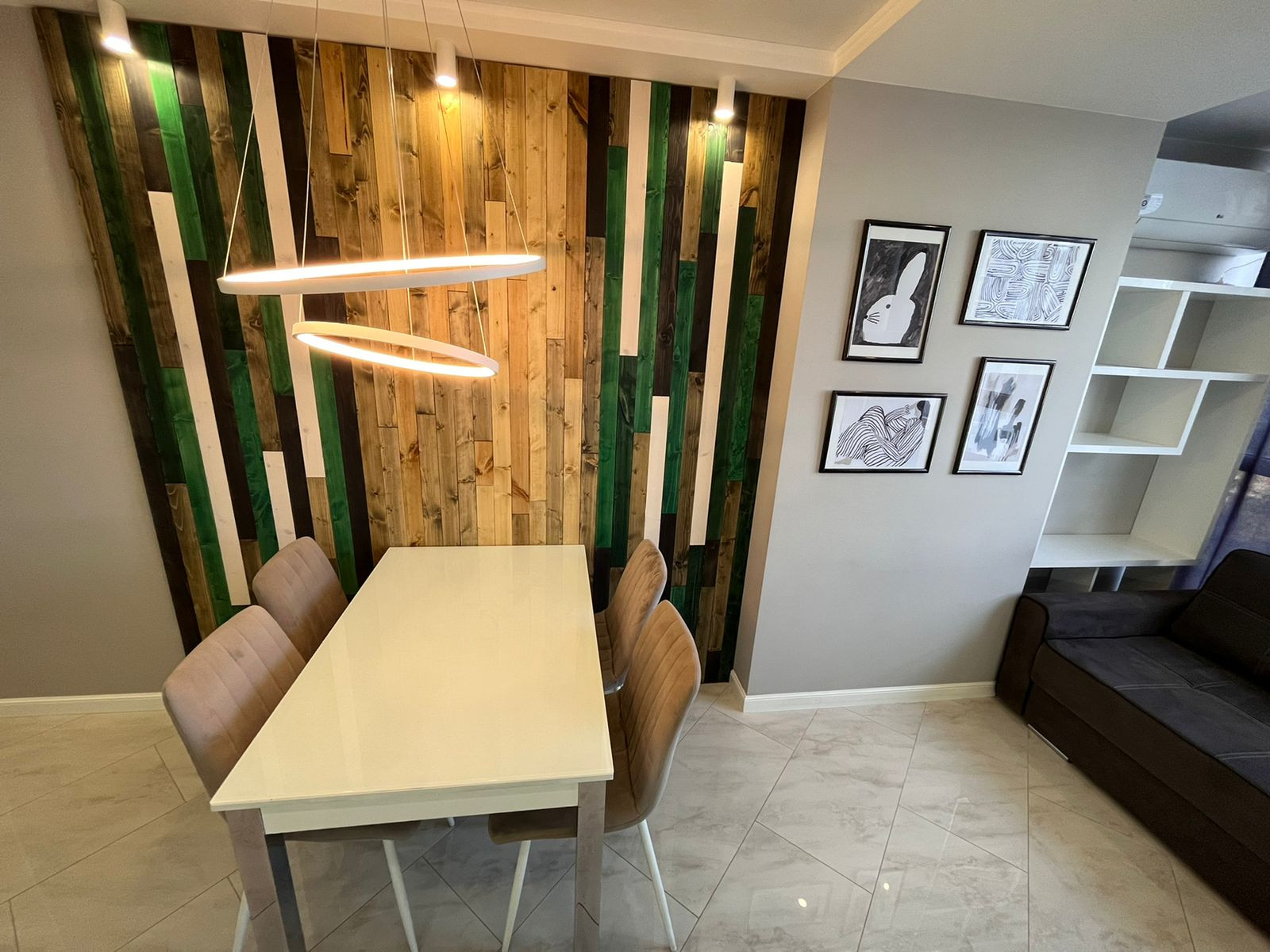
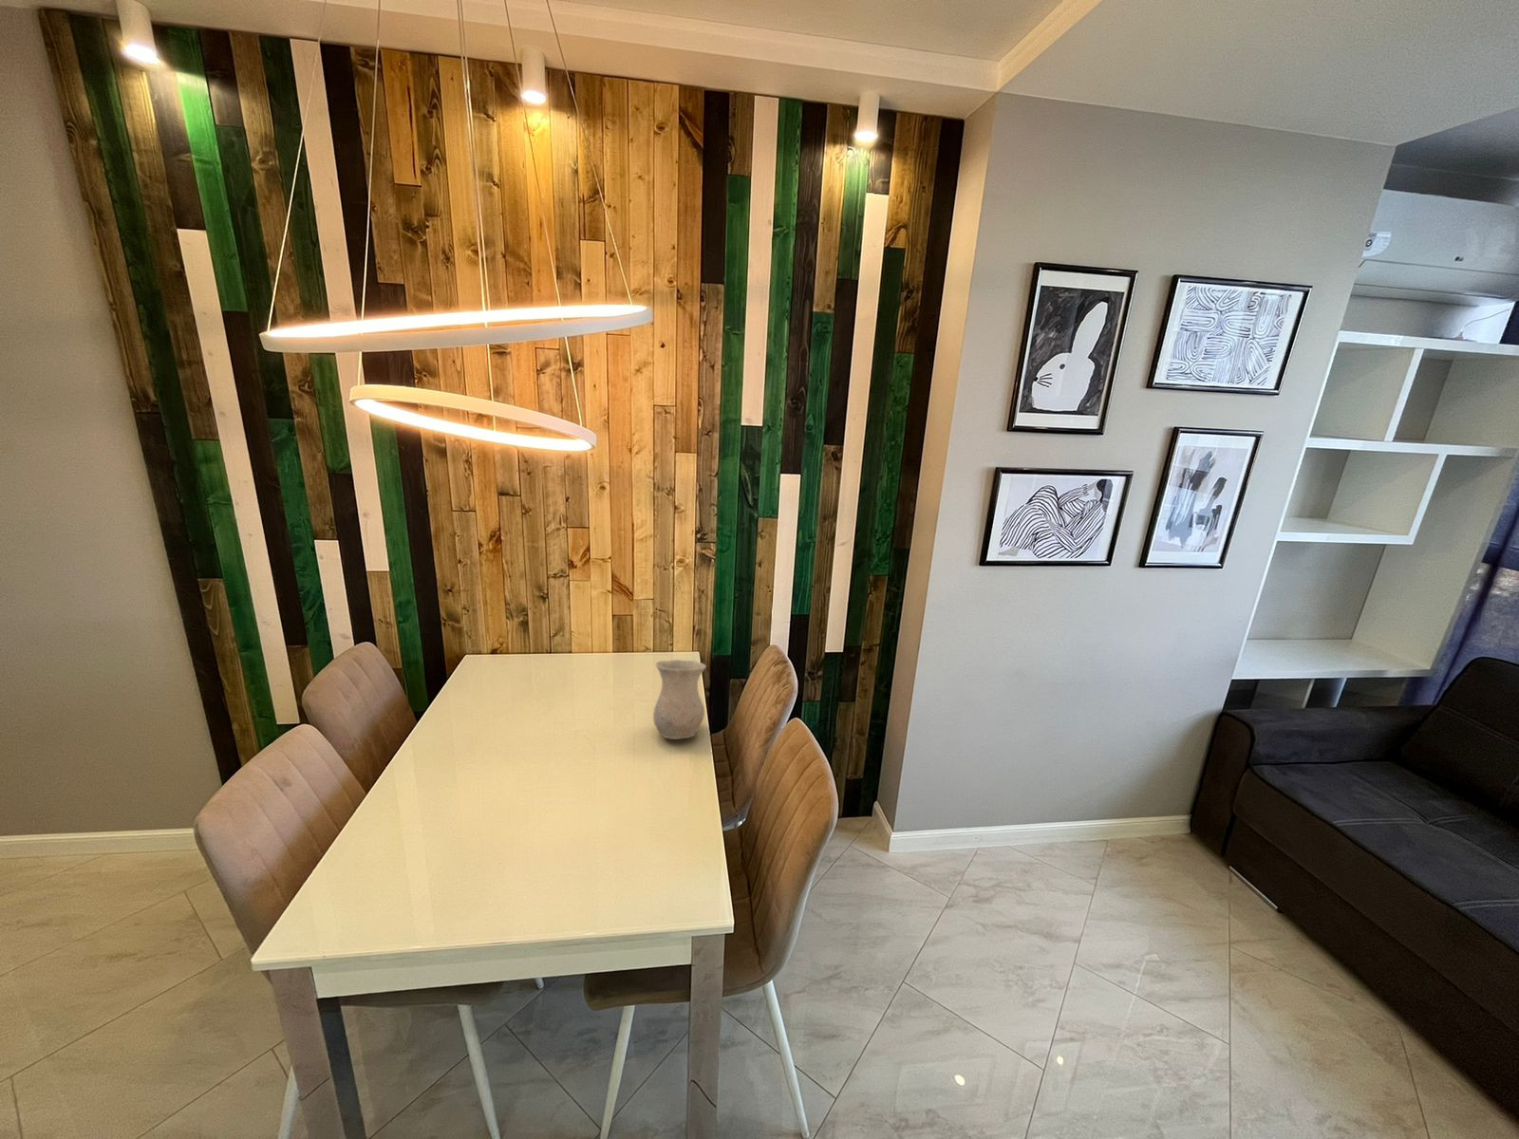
+ vase [652,659,707,741]
